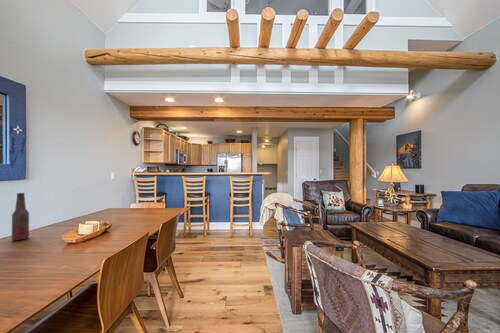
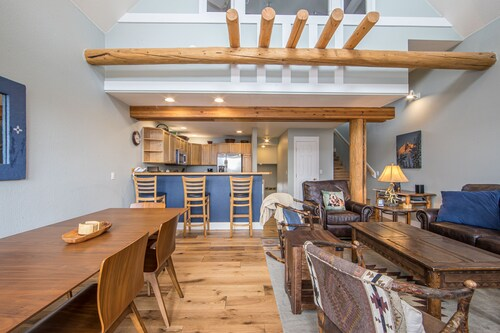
- bottle [11,192,30,242]
